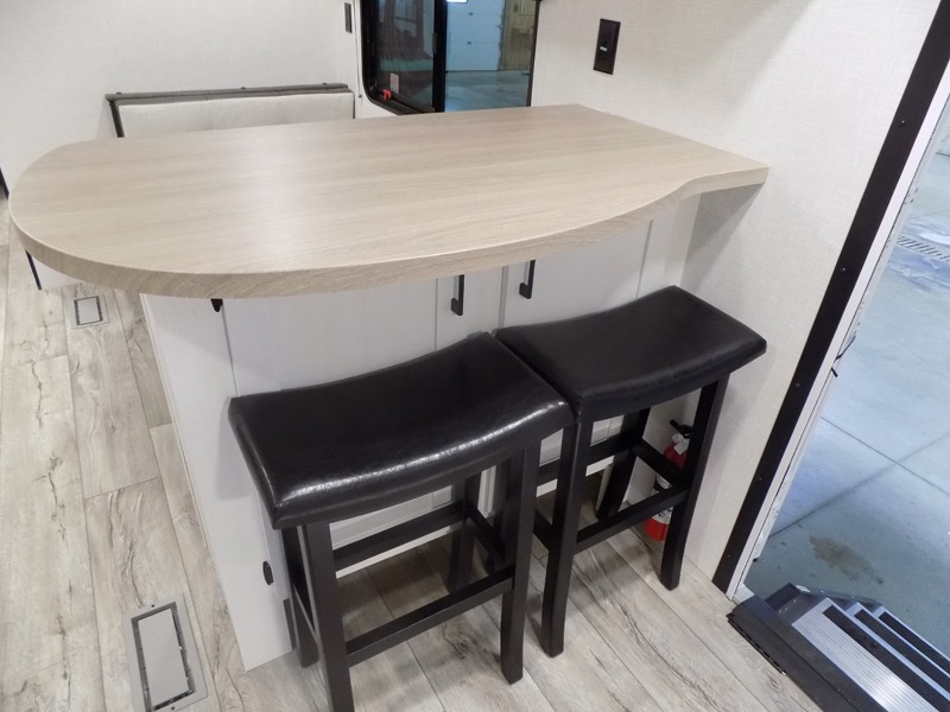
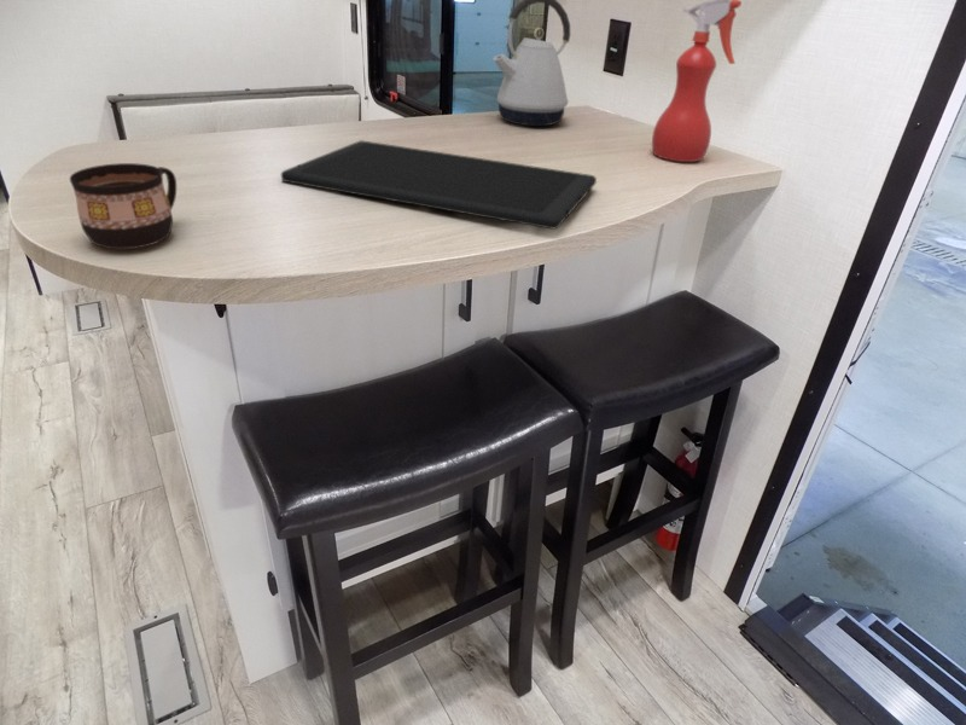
+ cup [69,162,178,250]
+ kettle [493,0,571,127]
+ cutting board [280,139,598,231]
+ spray bottle [651,0,743,163]
